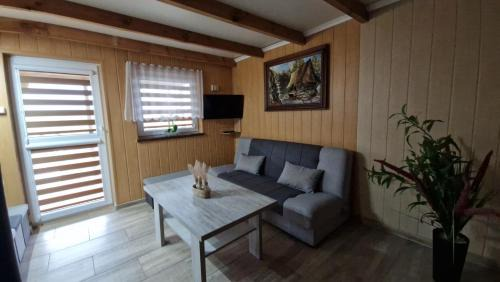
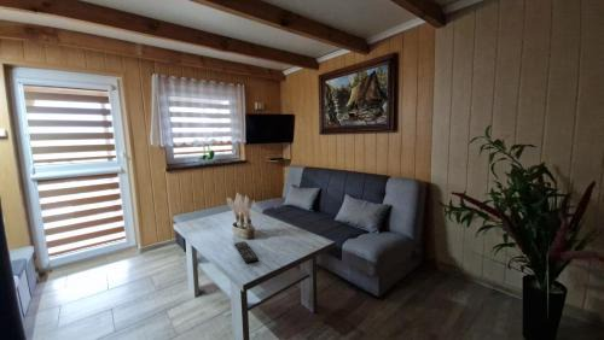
+ remote control [233,240,260,264]
